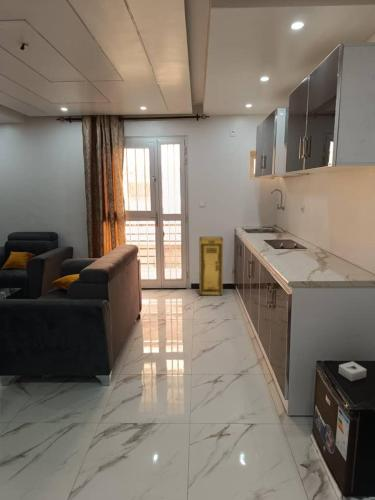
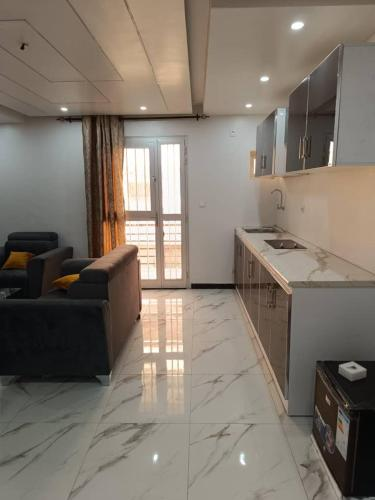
- storage cabinet [198,236,224,296]
